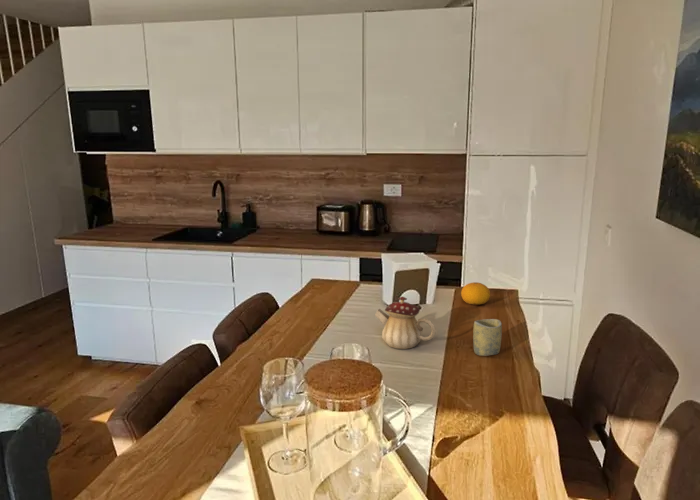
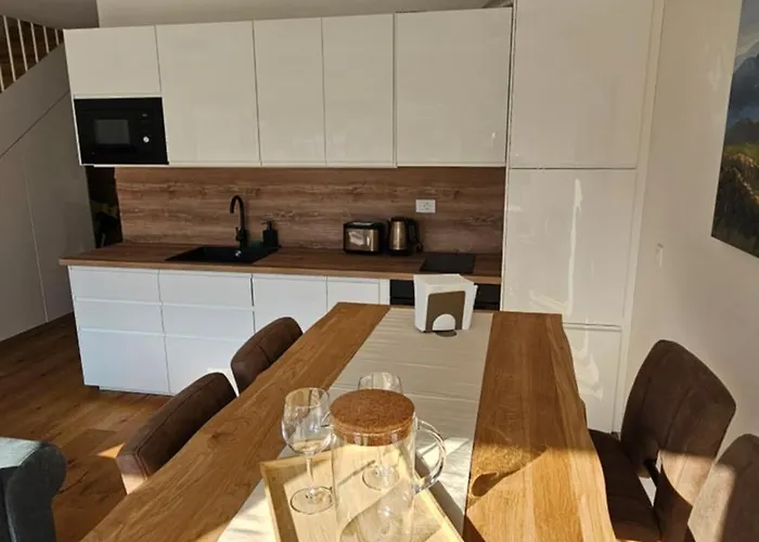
- fruit [460,281,491,306]
- teapot [374,295,436,350]
- cup [472,318,503,357]
